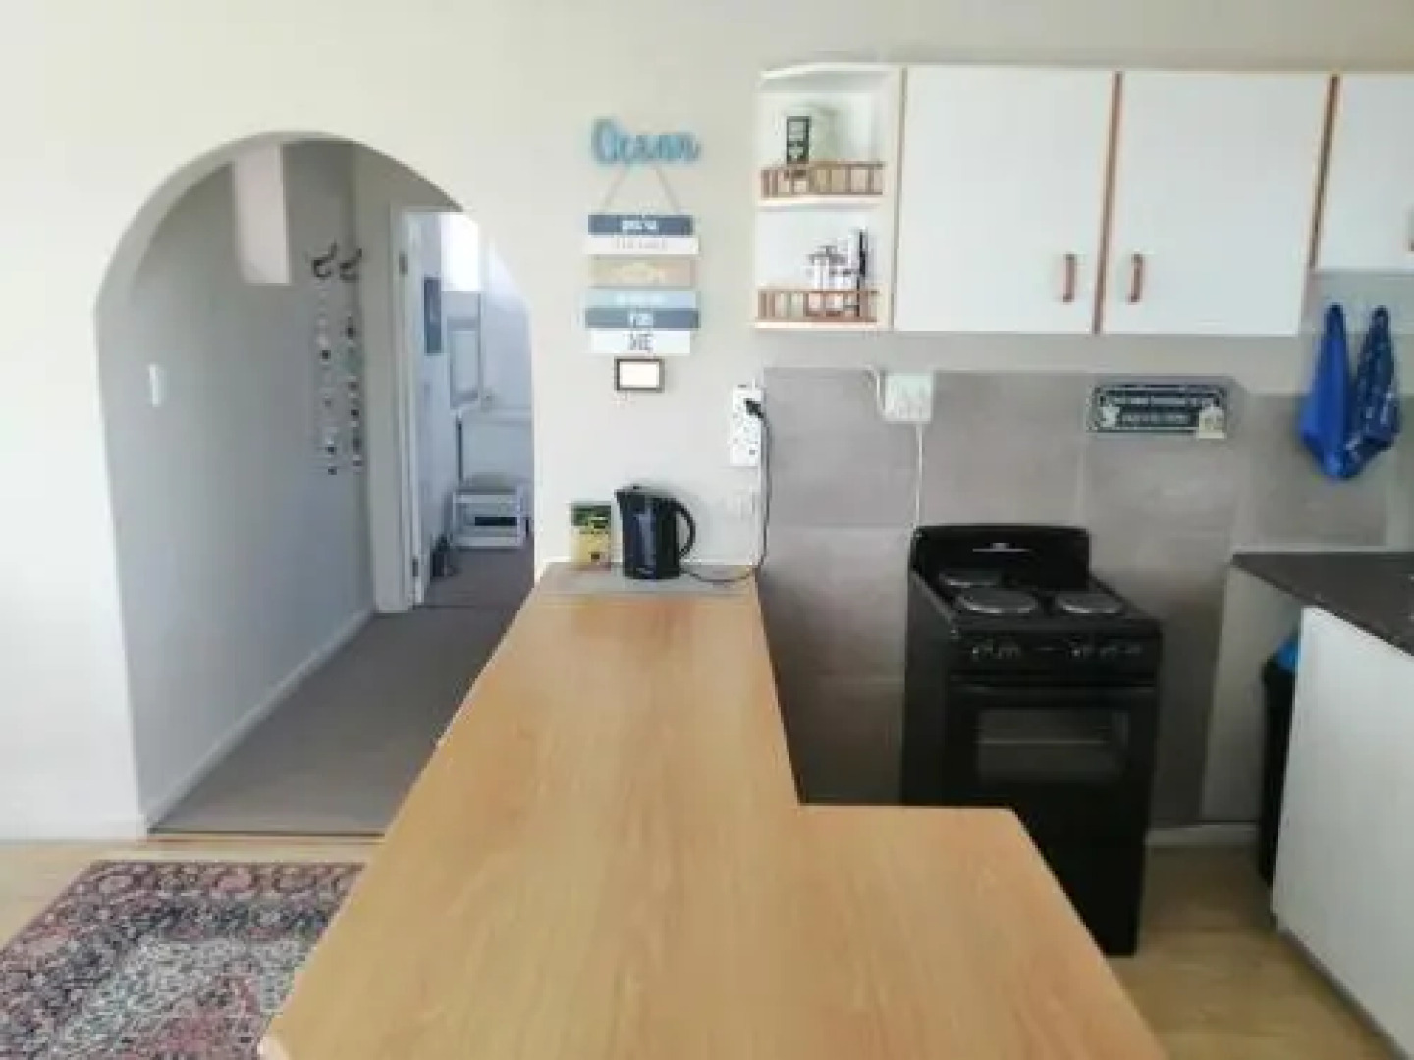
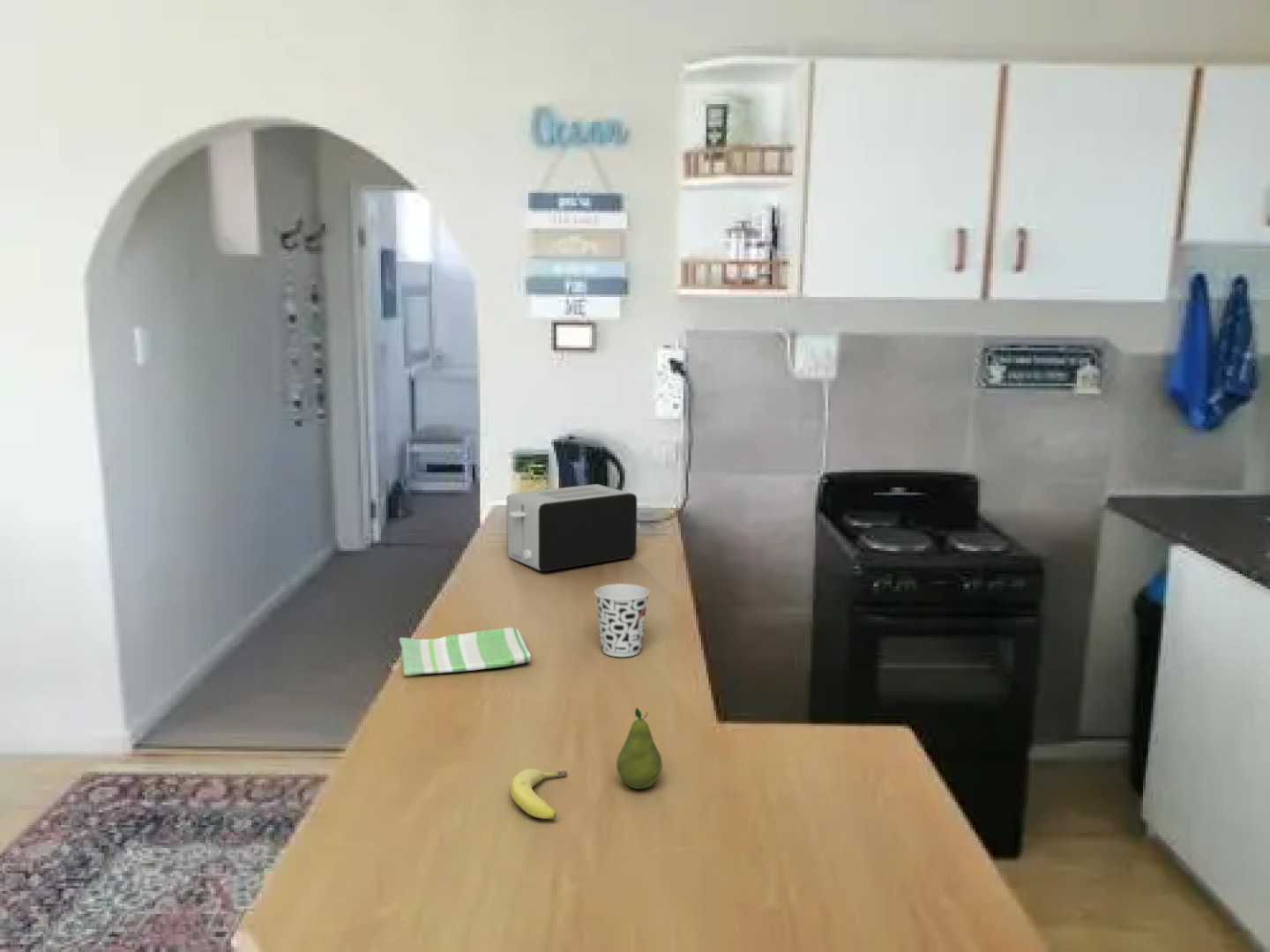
+ fruit [616,707,663,790]
+ dish towel [399,627,532,677]
+ toaster [506,483,638,572]
+ fruit [510,768,568,820]
+ cup [594,583,651,658]
